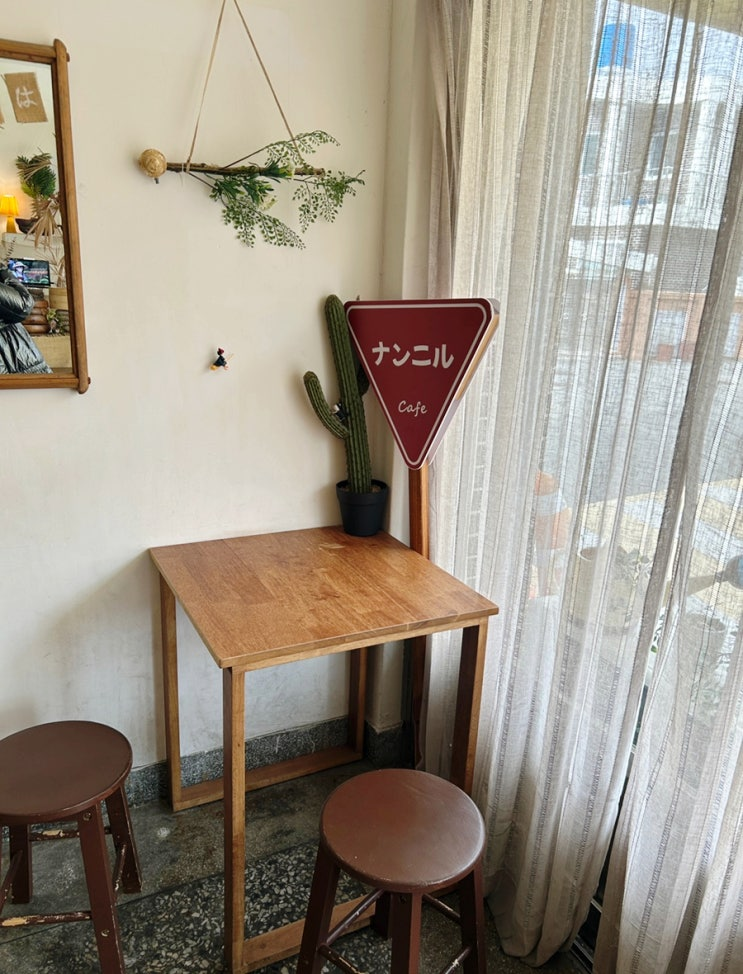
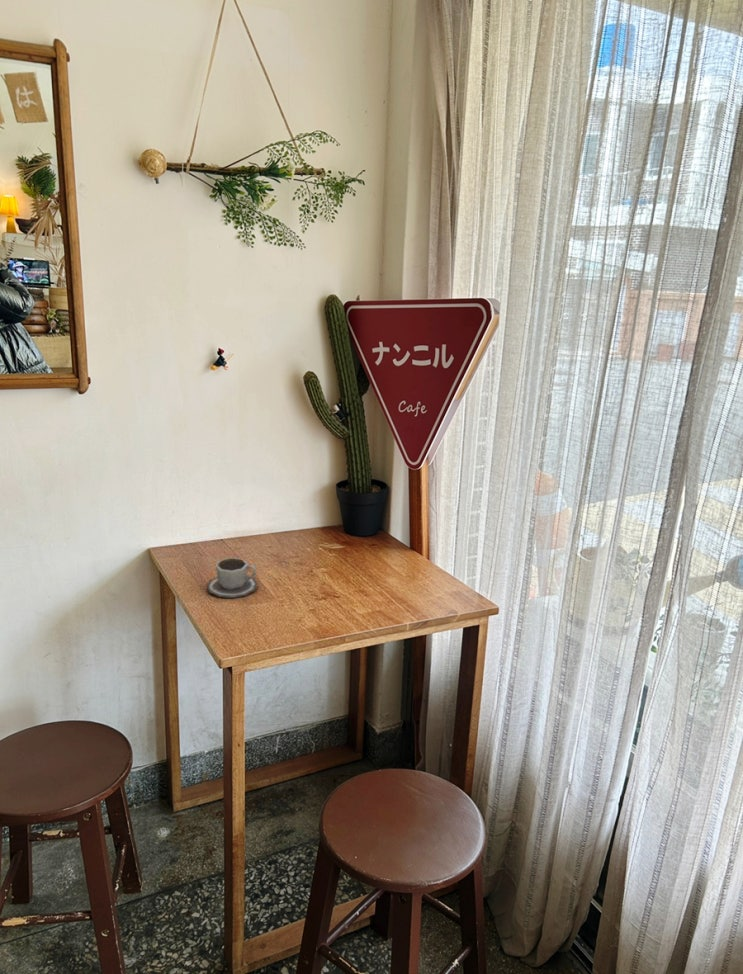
+ cup [206,557,259,599]
